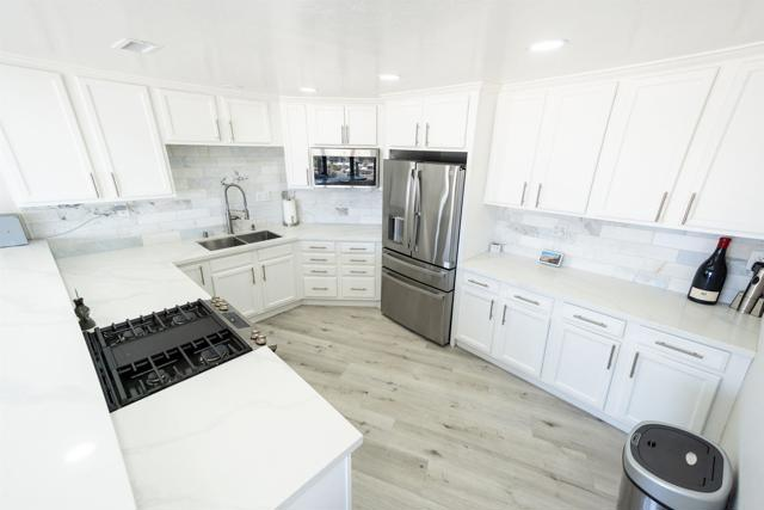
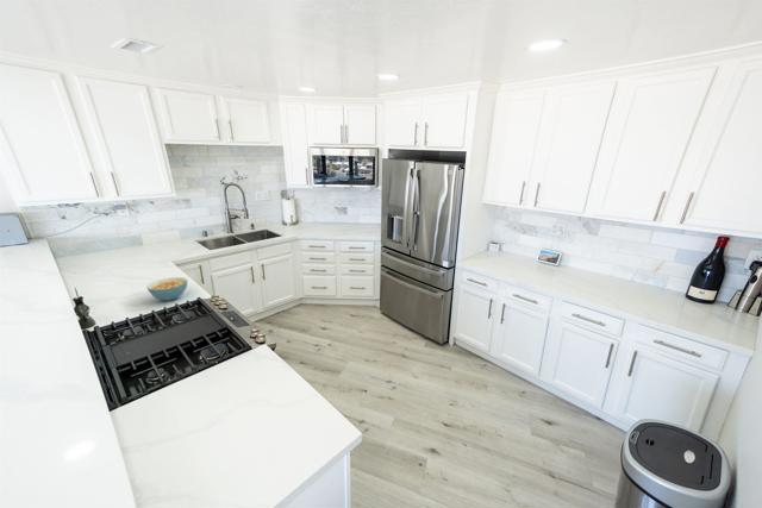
+ cereal bowl [145,276,188,302]
